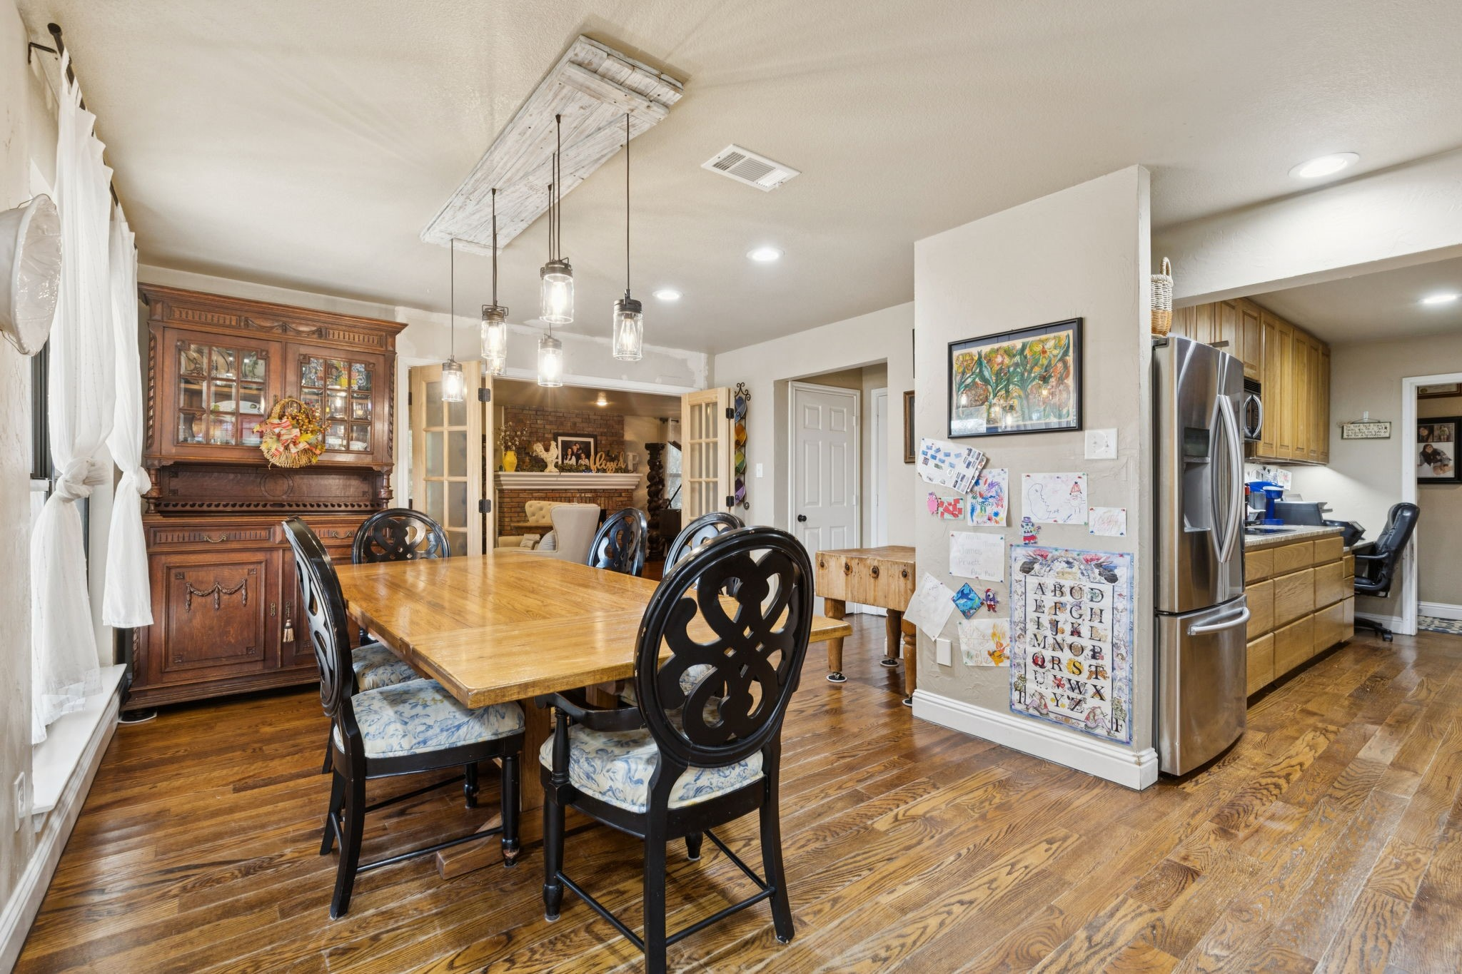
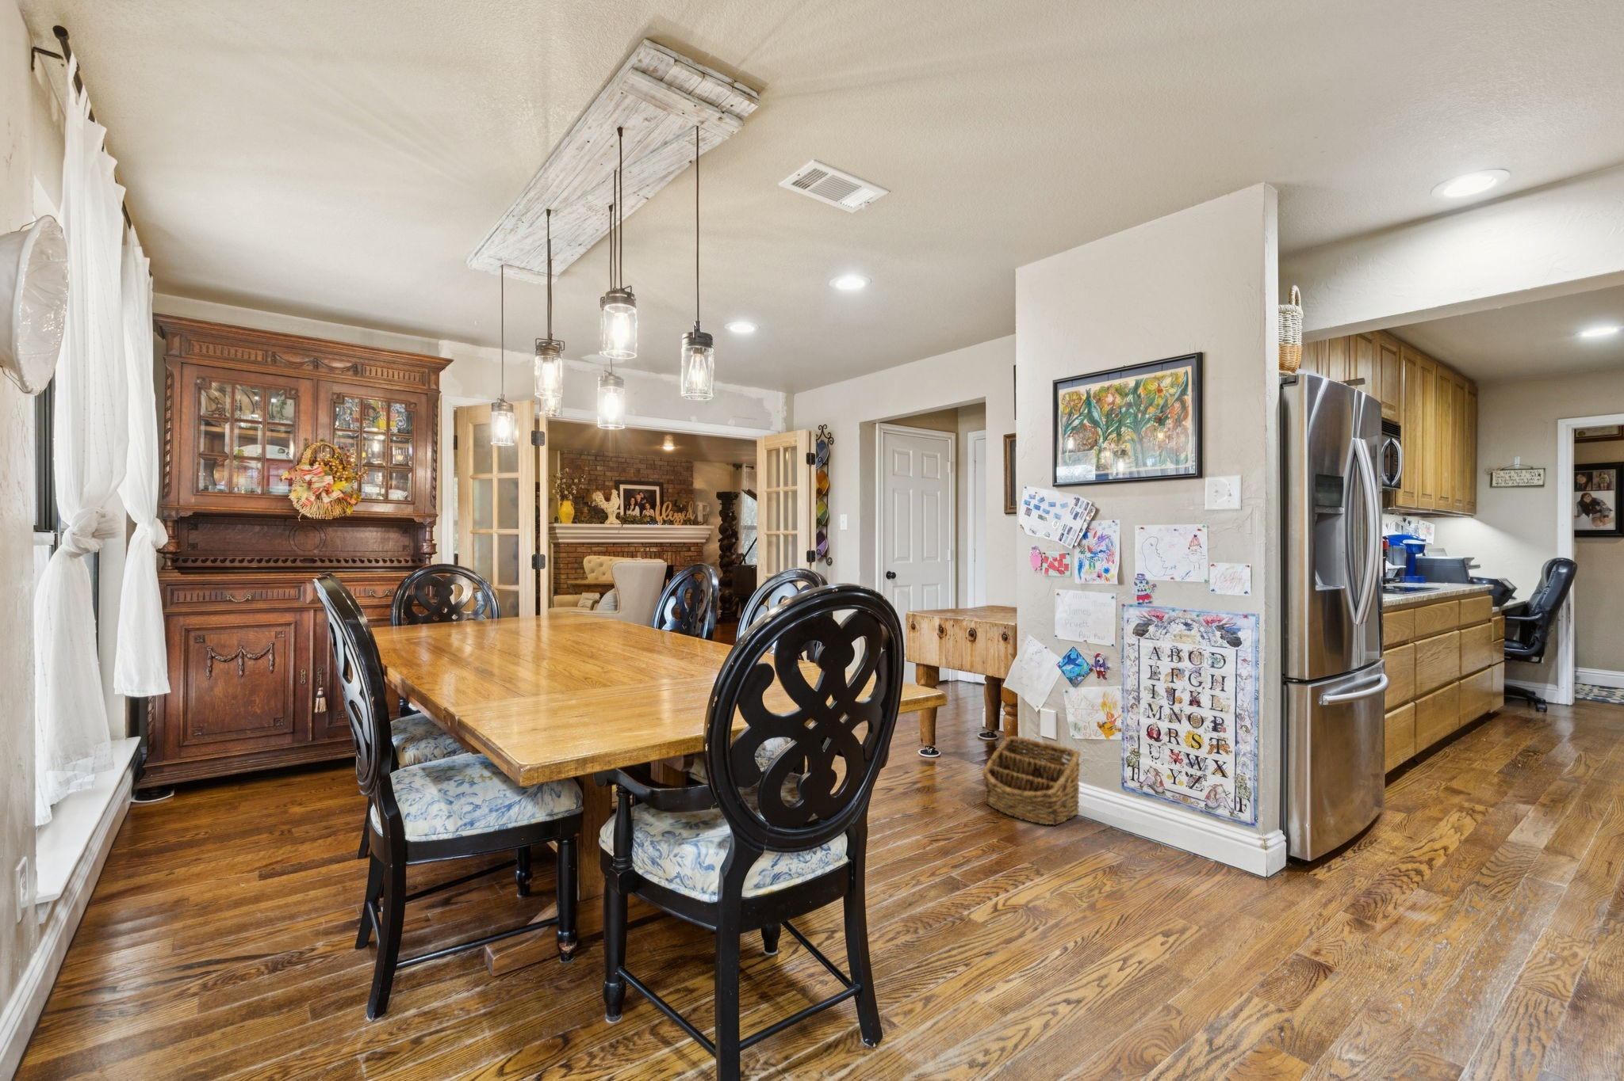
+ basket [982,735,1081,826]
